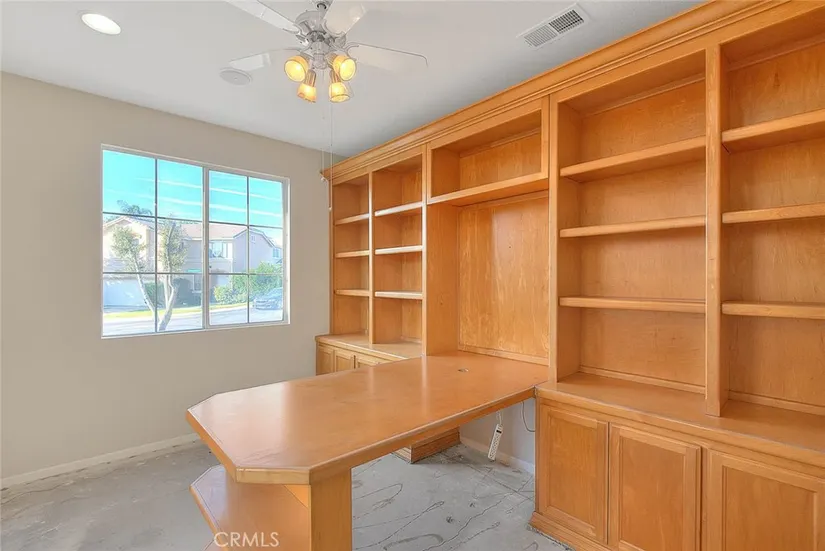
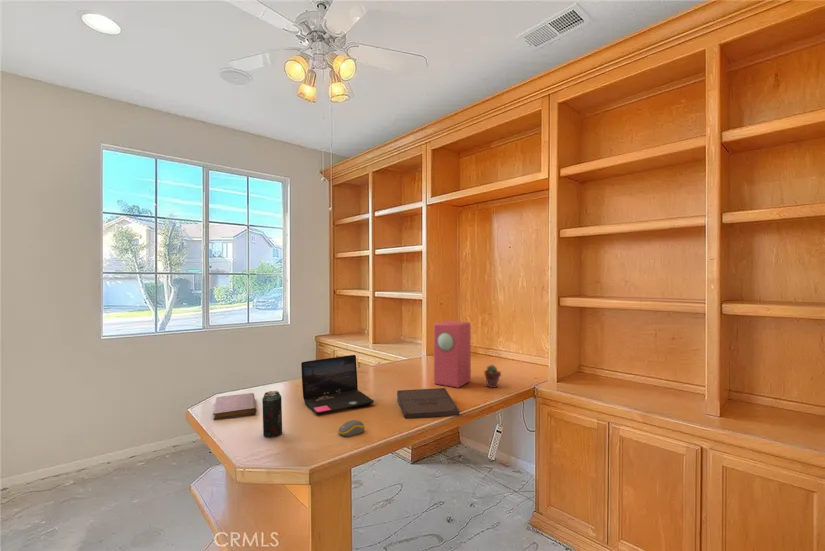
+ potted succulent [483,364,502,389]
+ beverage can [261,390,283,438]
+ speaker [433,320,472,389]
+ computer mouse [337,419,365,438]
+ notebook [212,392,257,421]
+ laptop [300,354,375,415]
+ pizza box [396,387,460,420]
